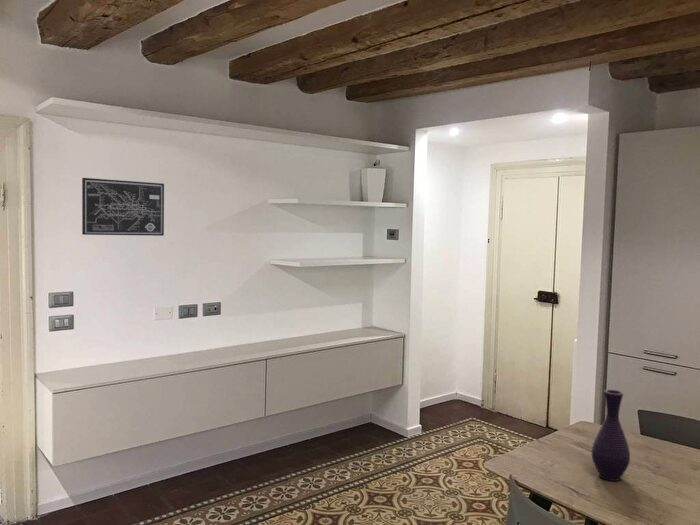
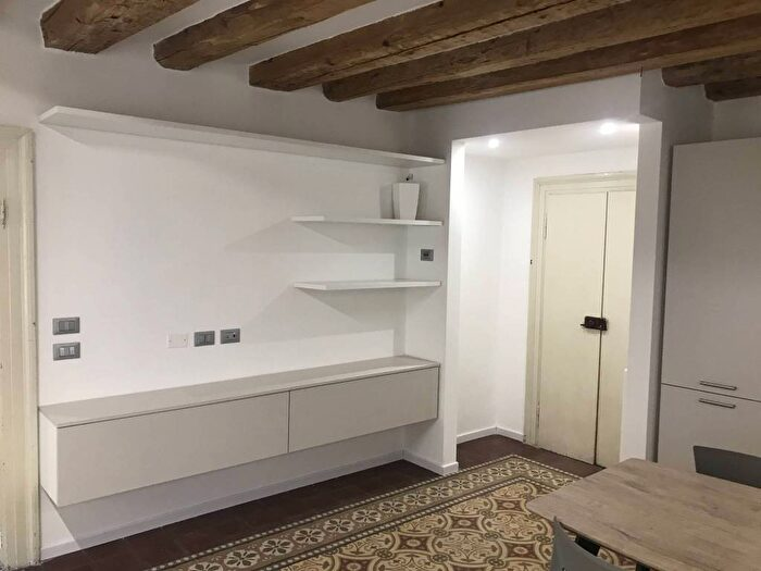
- vase [591,389,631,482]
- wall art [81,177,165,237]
